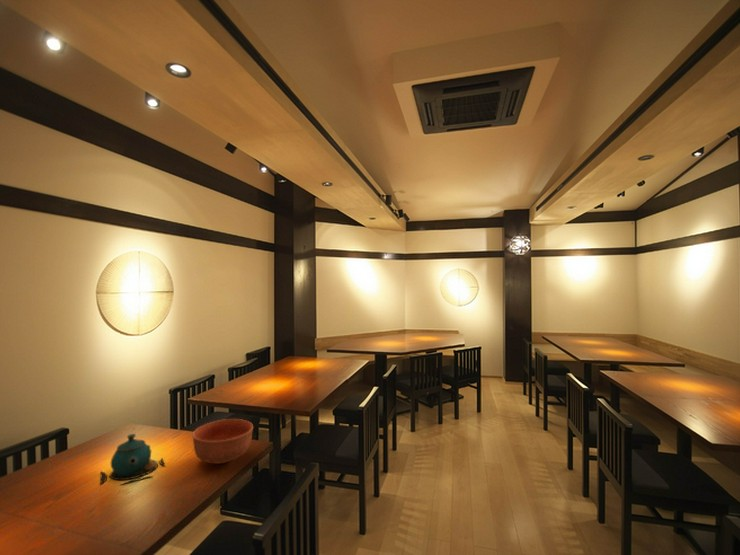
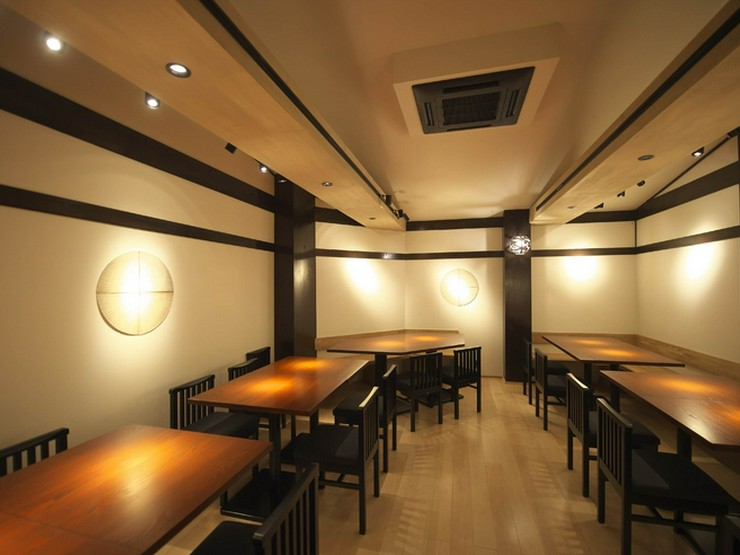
- bowl [191,418,254,464]
- teapot [99,433,166,487]
